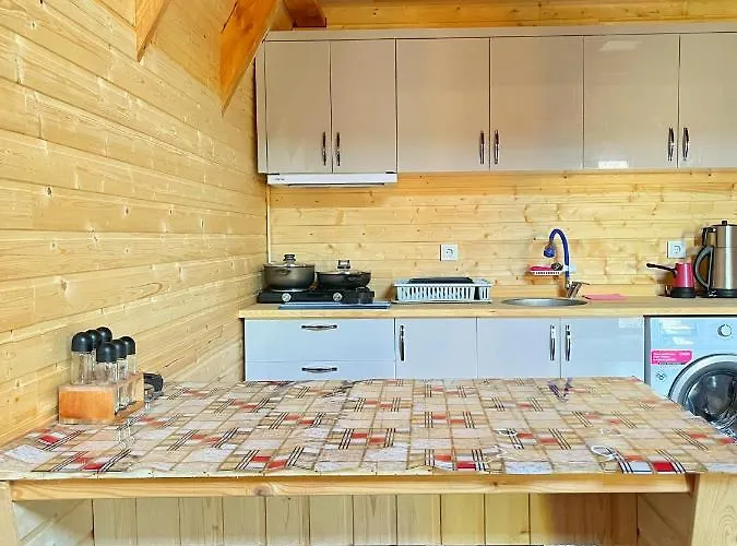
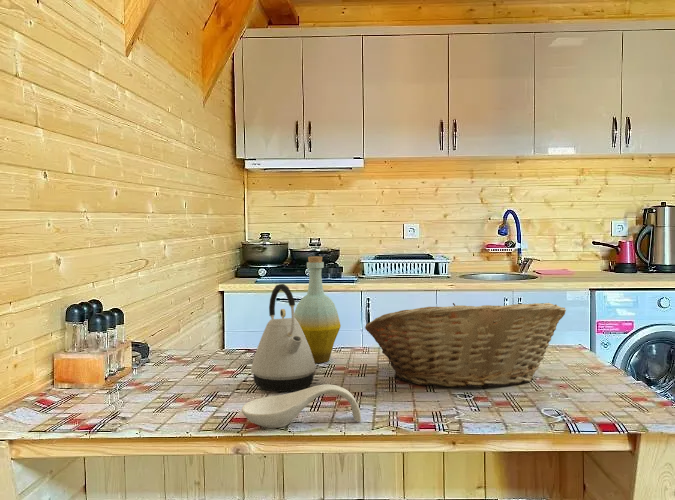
+ spoon rest [241,383,362,429]
+ bottle [294,256,342,364]
+ kettle [250,283,317,392]
+ fruit basket [364,302,567,389]
